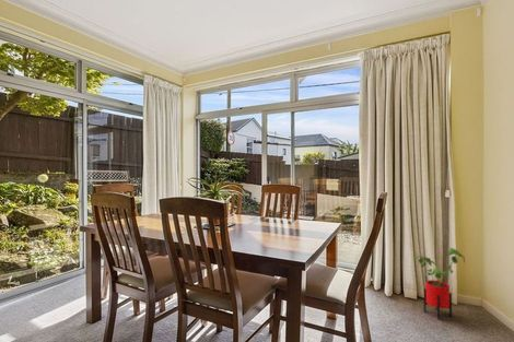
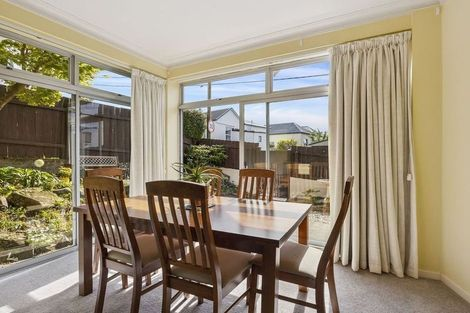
- house plant [414,247,466,320]
